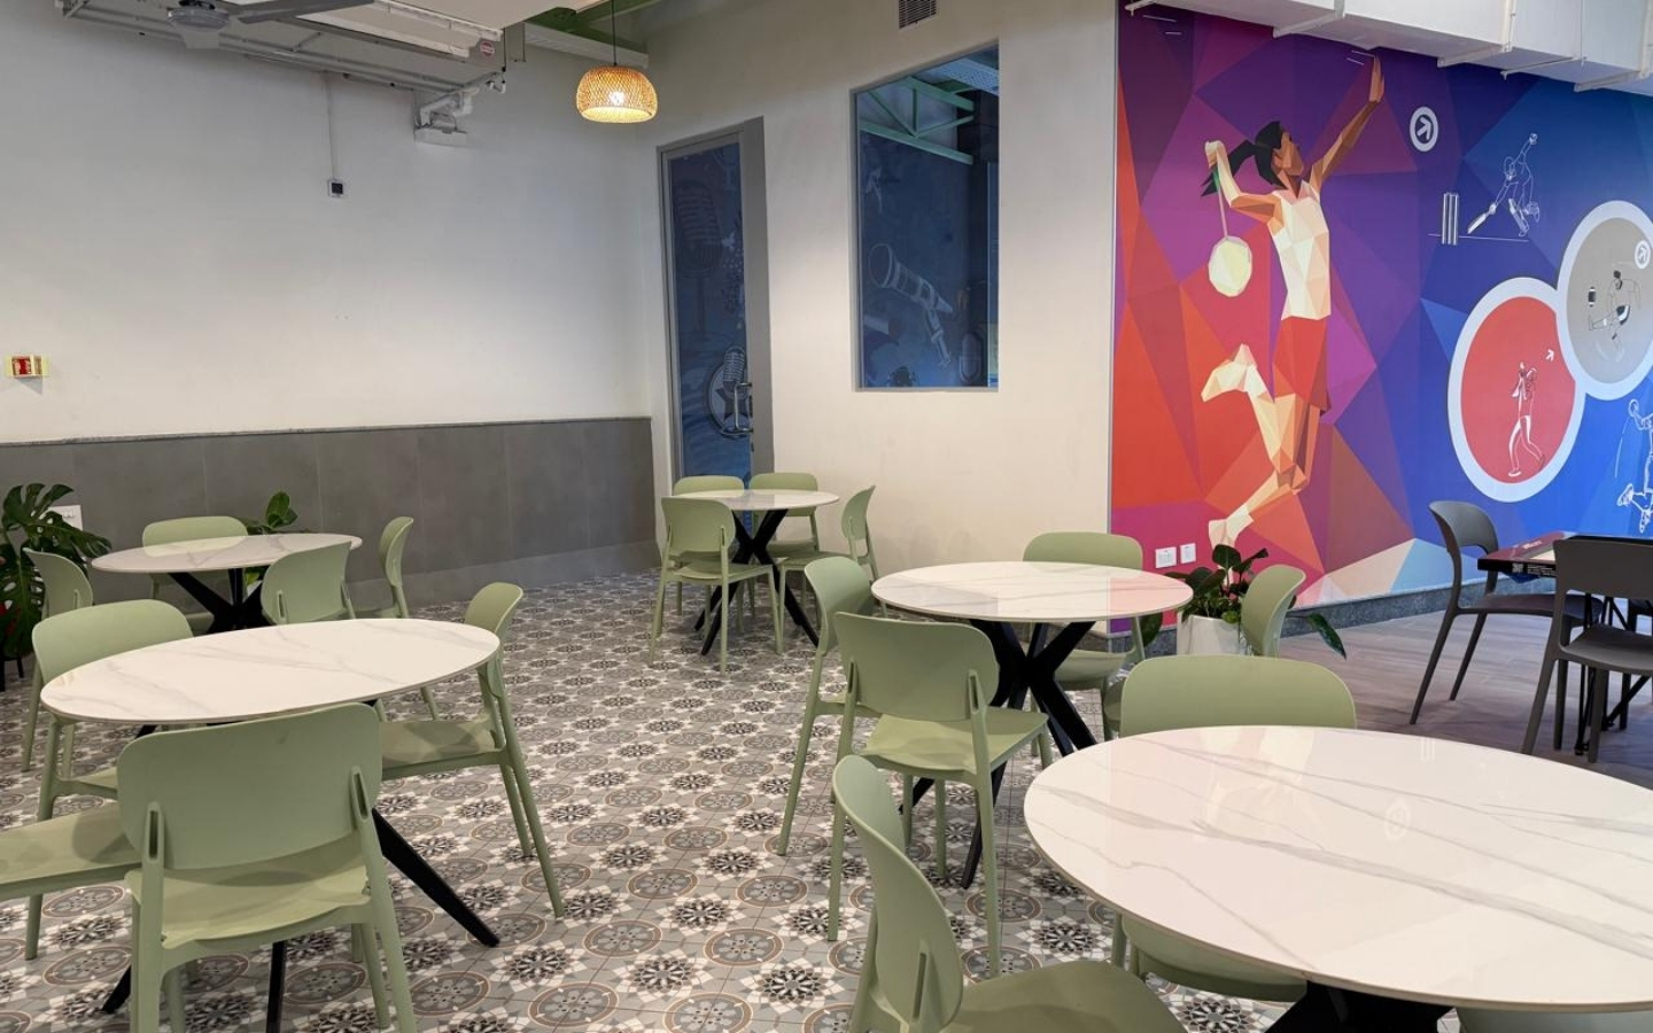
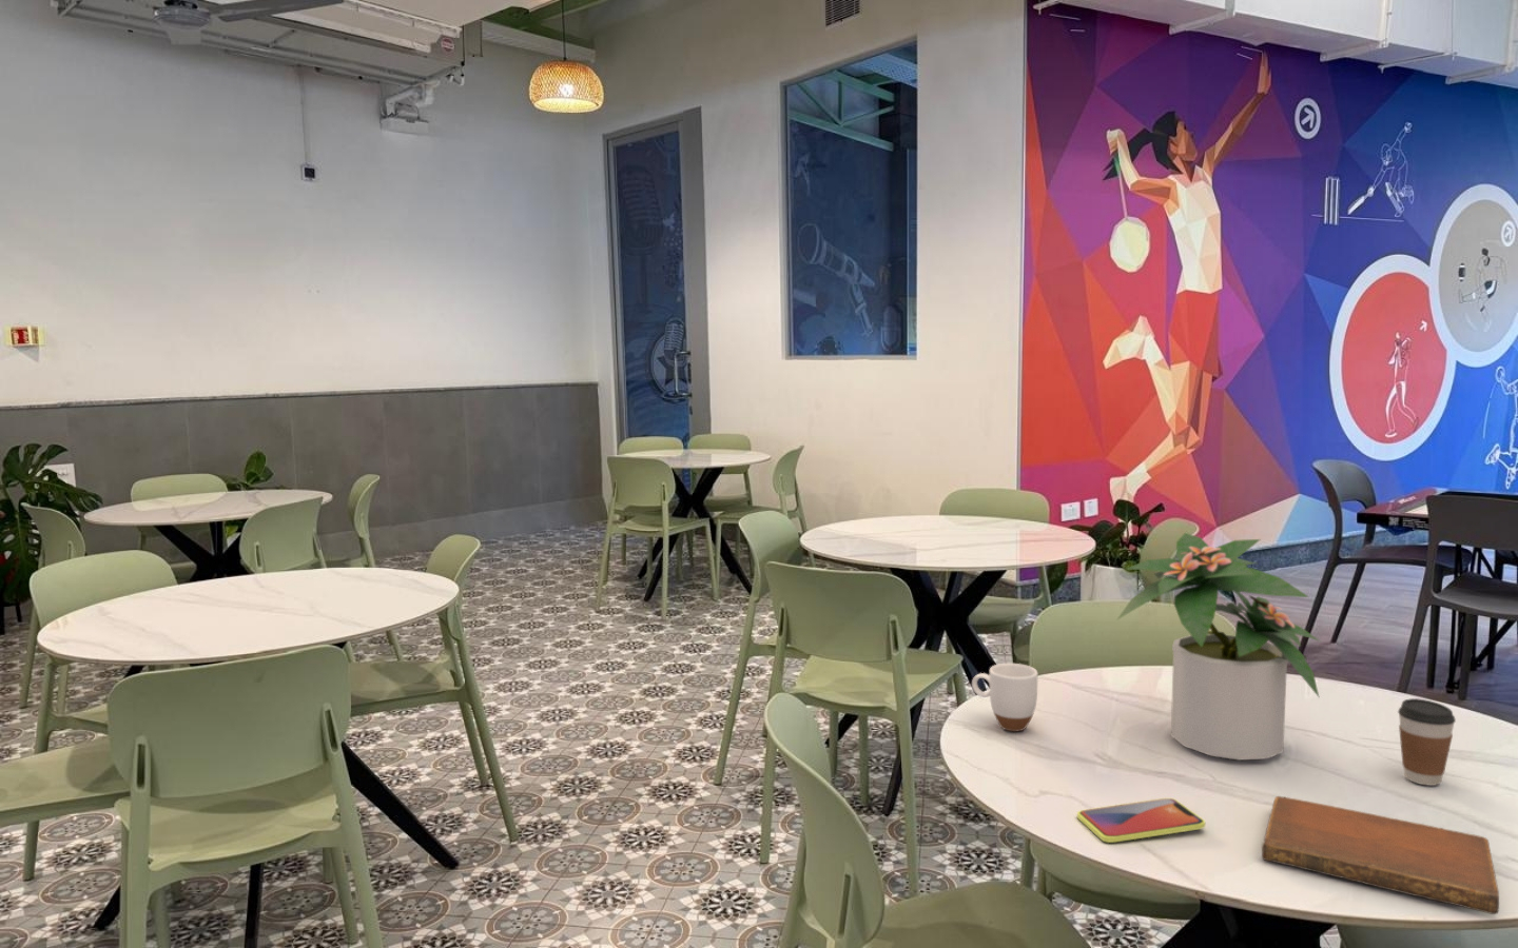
+ potted plant [1116,532,1322,761]
+ coffee cup [1397,697,1457,786]
+ mug [970,663,1038,732]
+ smartphone [1076,797,1205,844]
+ notebook [1261,795,1501,915]
